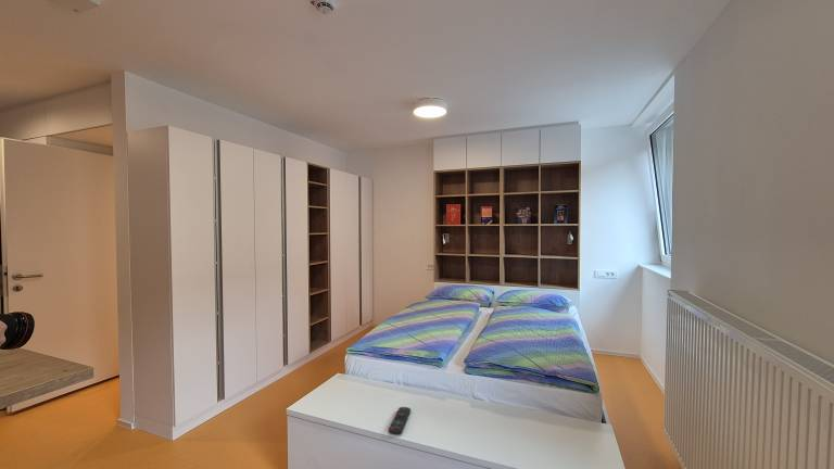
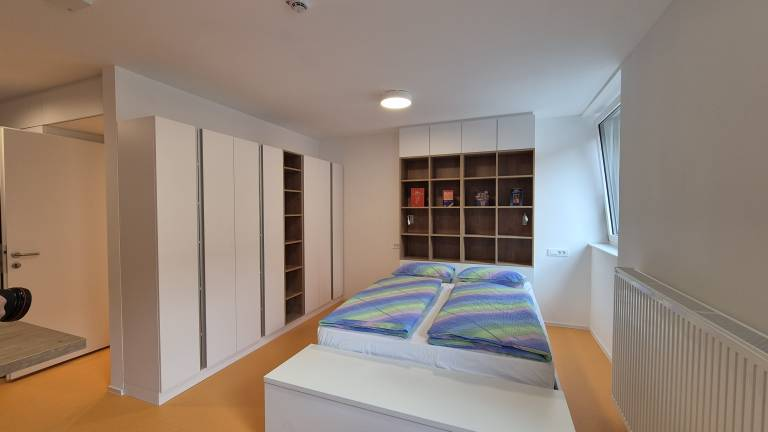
- remote control [388,406,412,435]
